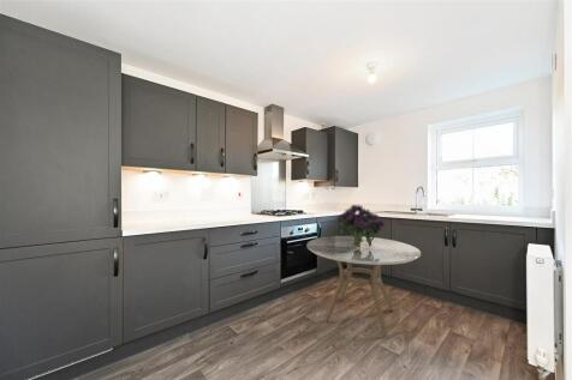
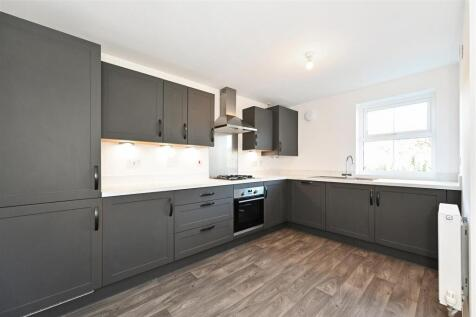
- dining table [305,235,422,339]
- bouquet [336,203,386,248]
